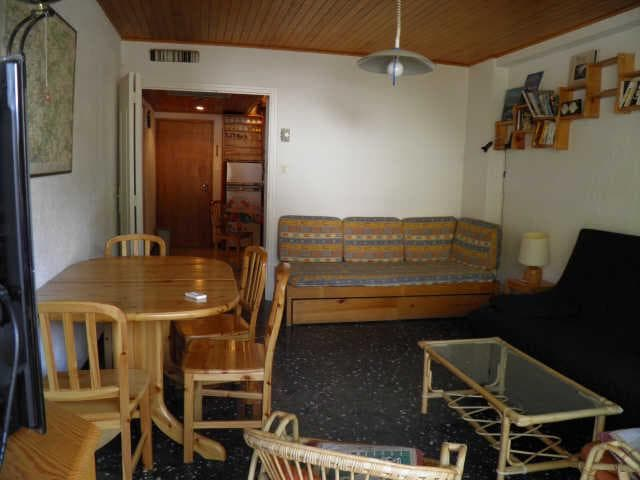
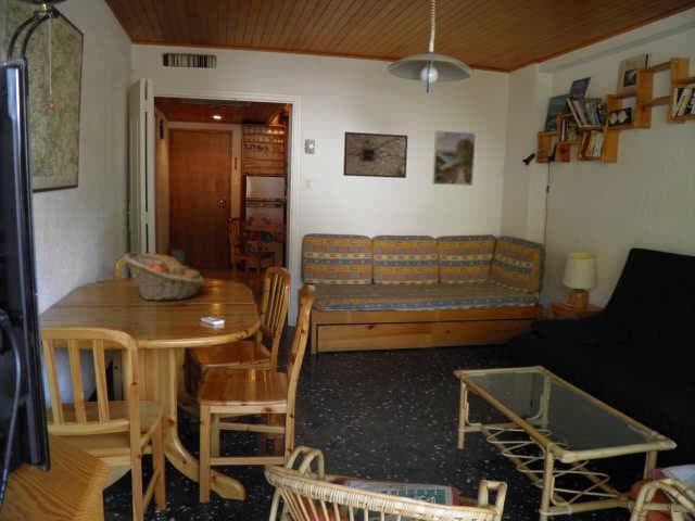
+ fruit basket [123,252,205,302]
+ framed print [431,130,477,187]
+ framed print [342,131,408,179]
